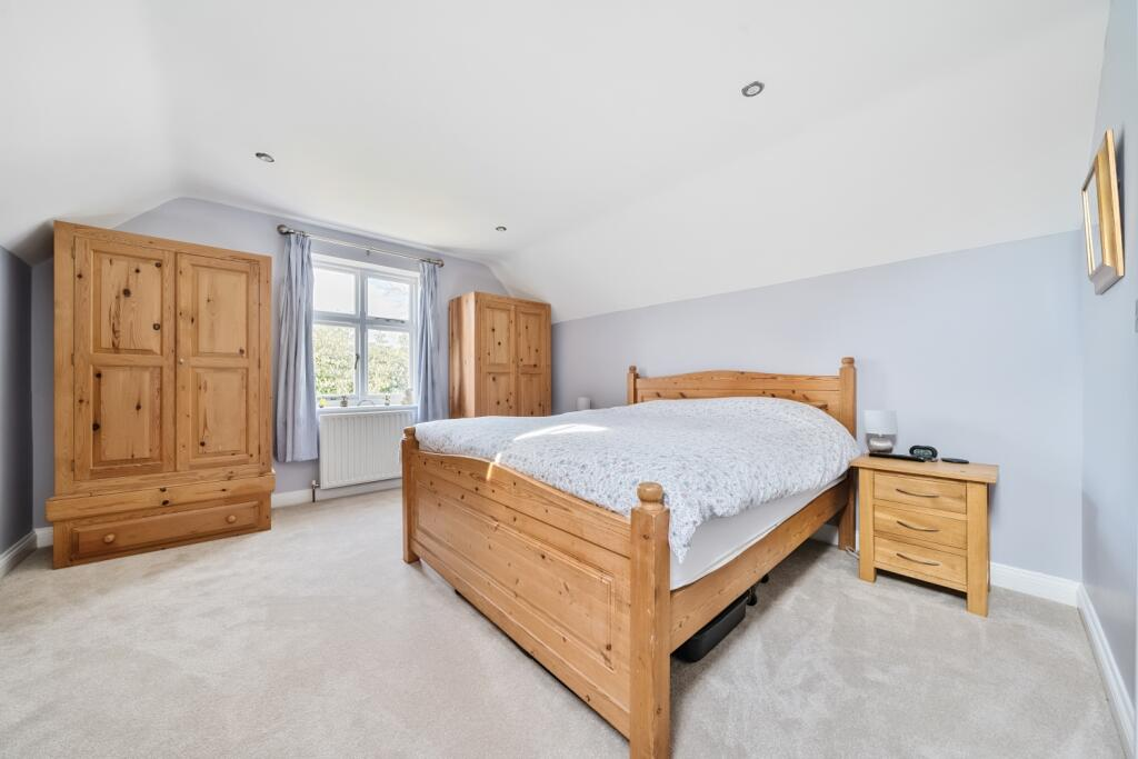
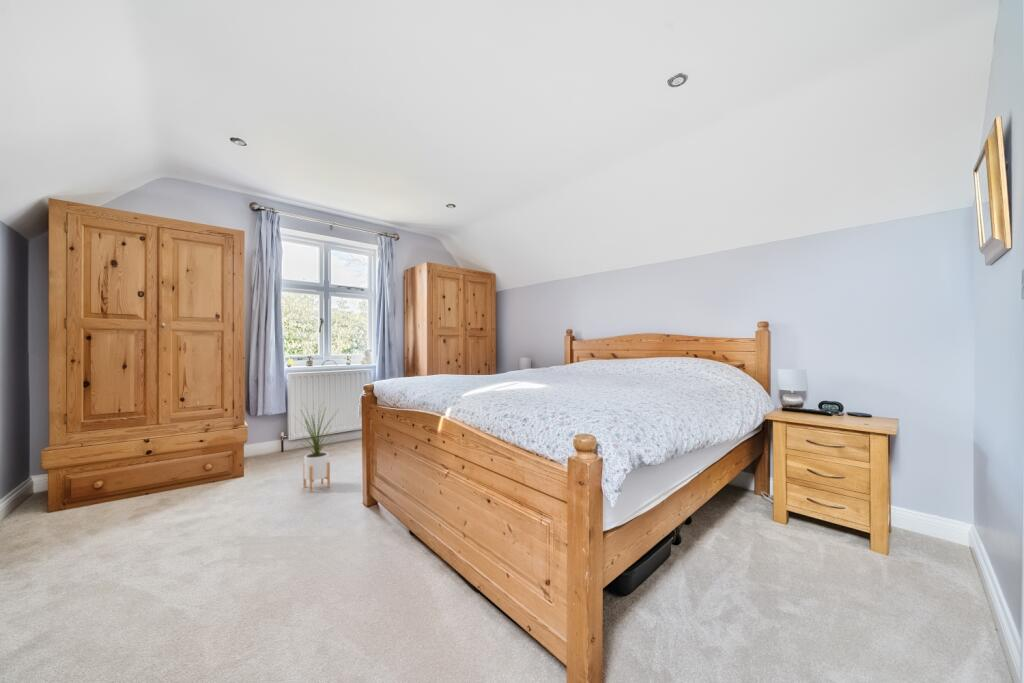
+ house plant [289,401,342,493]
